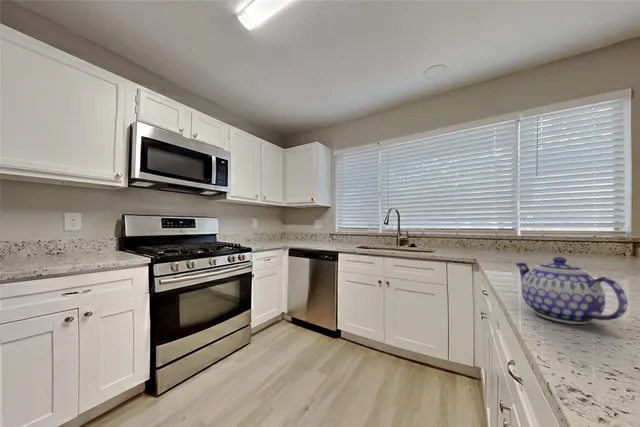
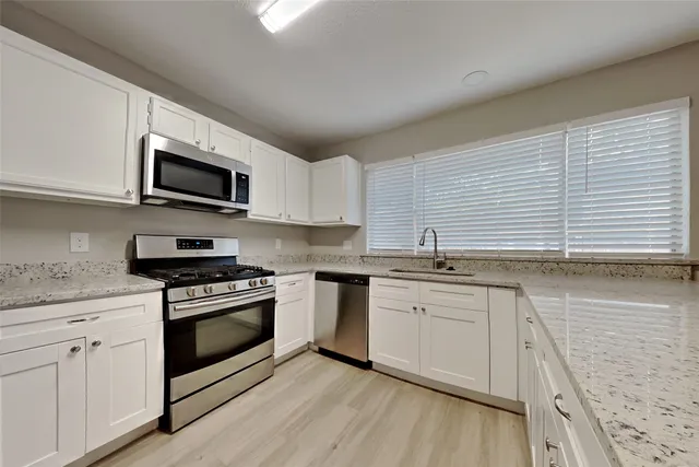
- teapot [514,256,629,325]
